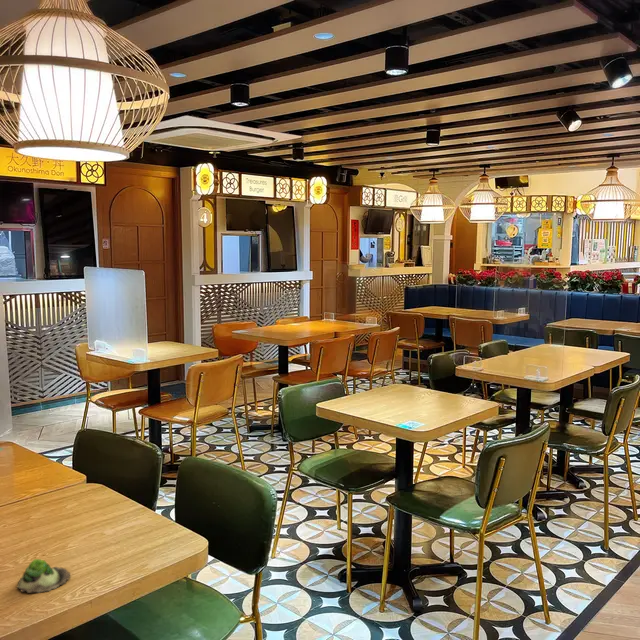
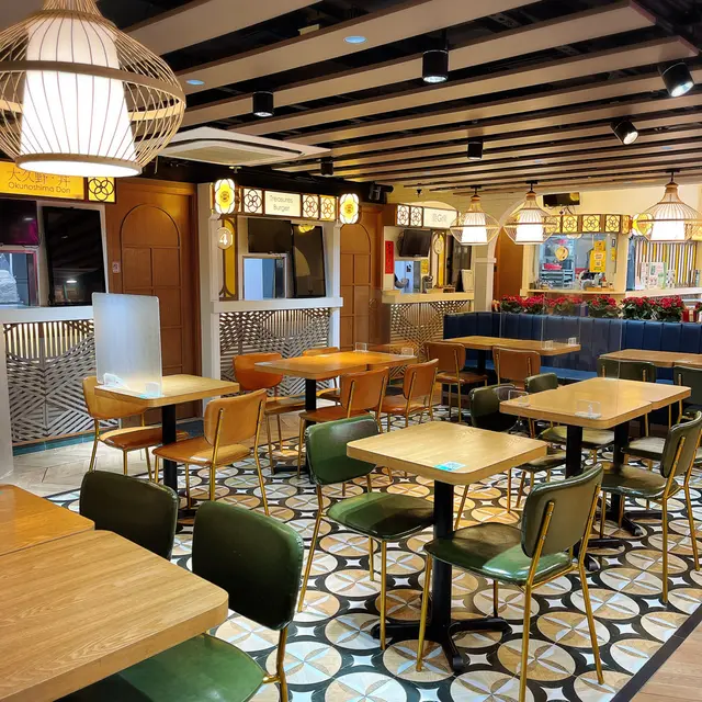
- succulent plant [16,558,71,594]
